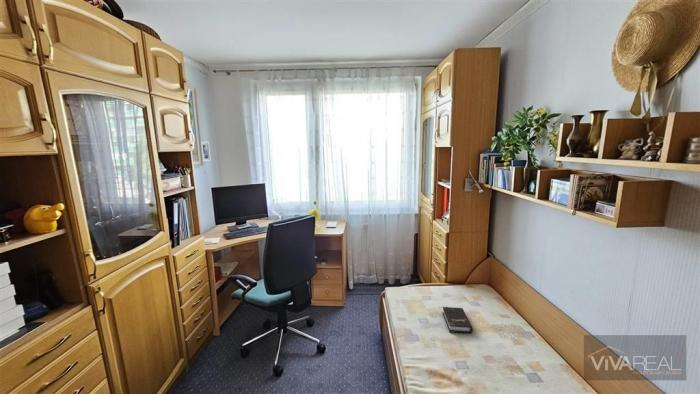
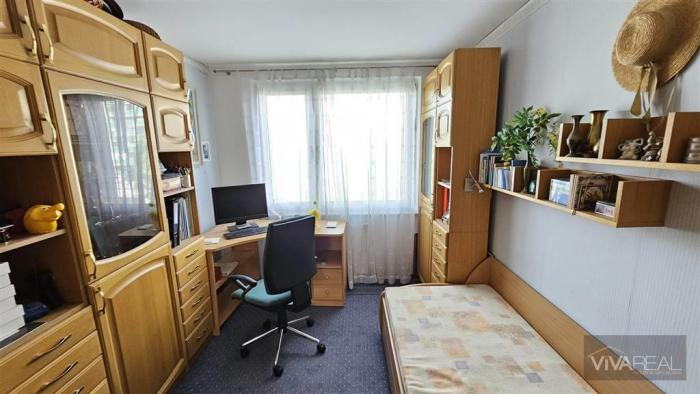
- hardback book [441,306,474,334]
